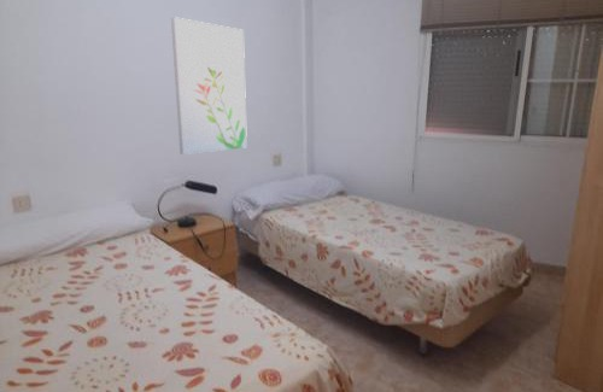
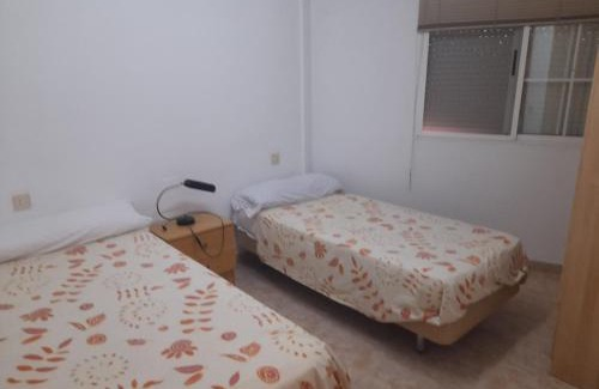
- wall art [170,16,248,156]
